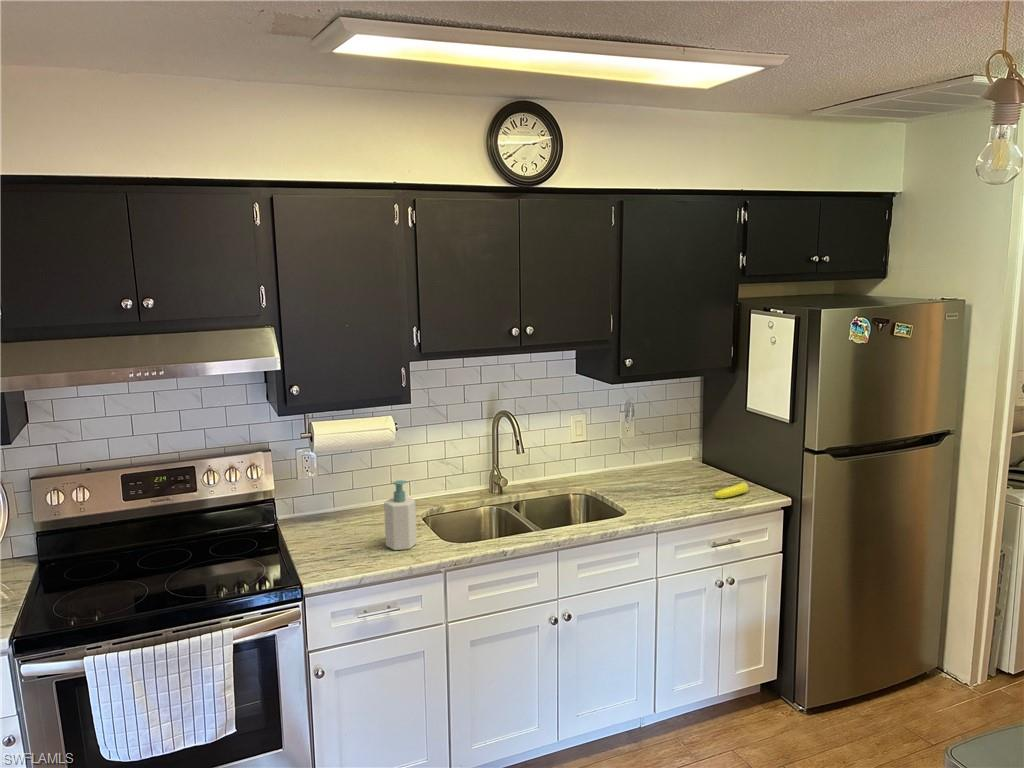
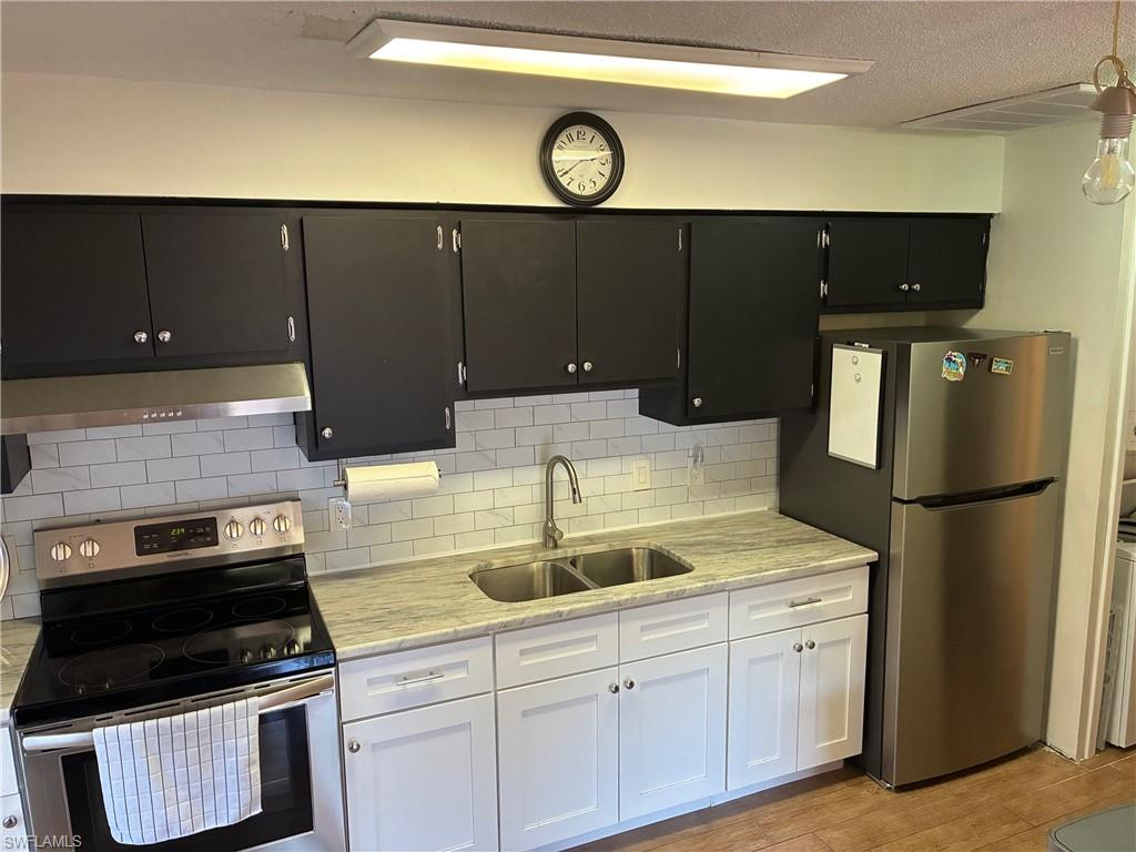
- soap bottle [383,479,418,551]
- banana [713,481,749,499]
